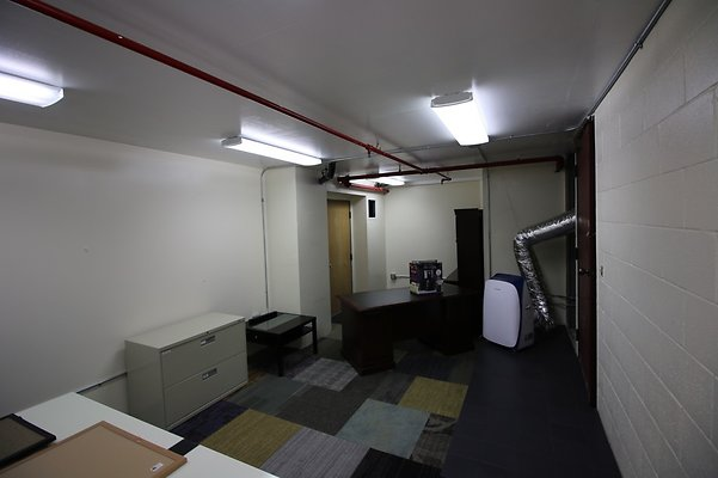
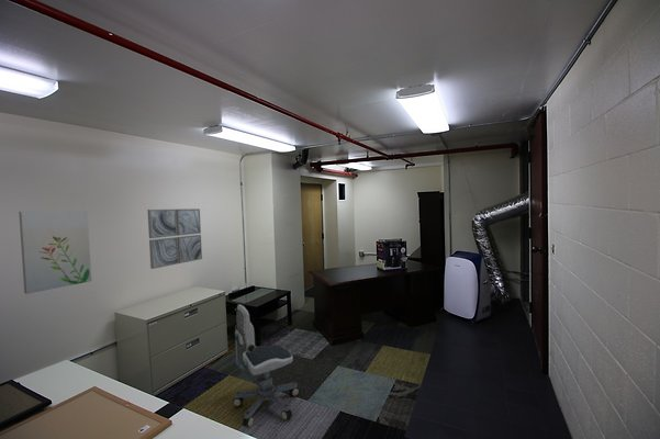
+ office chair [232,303,300,429]
+ wall art [18,210,92,295]
+ wall art [146,207,203,270]
